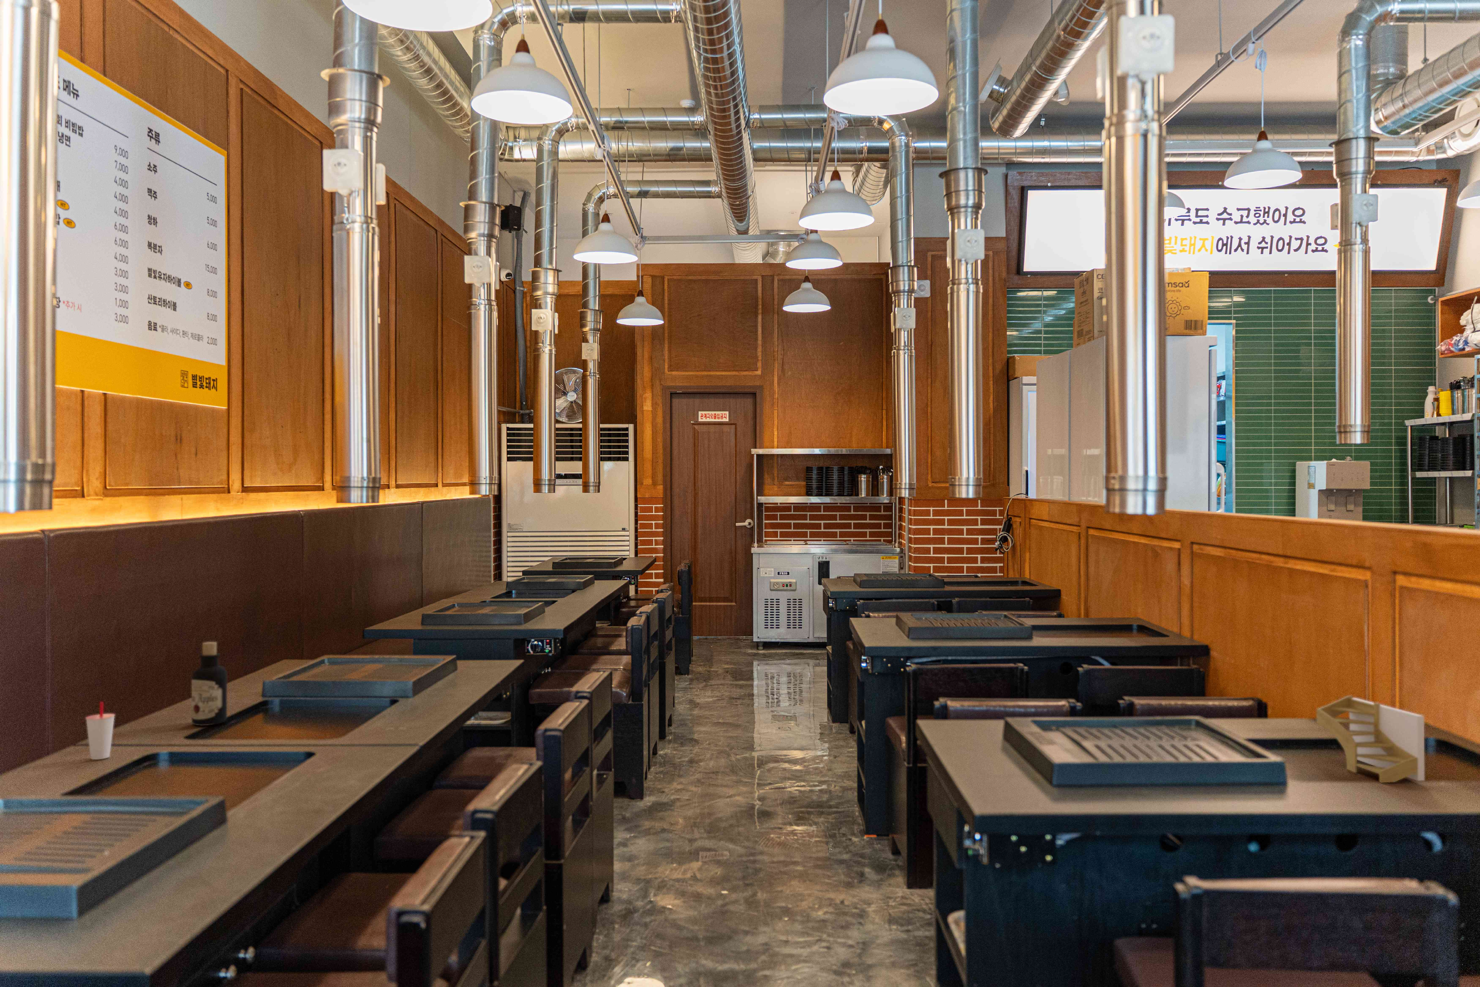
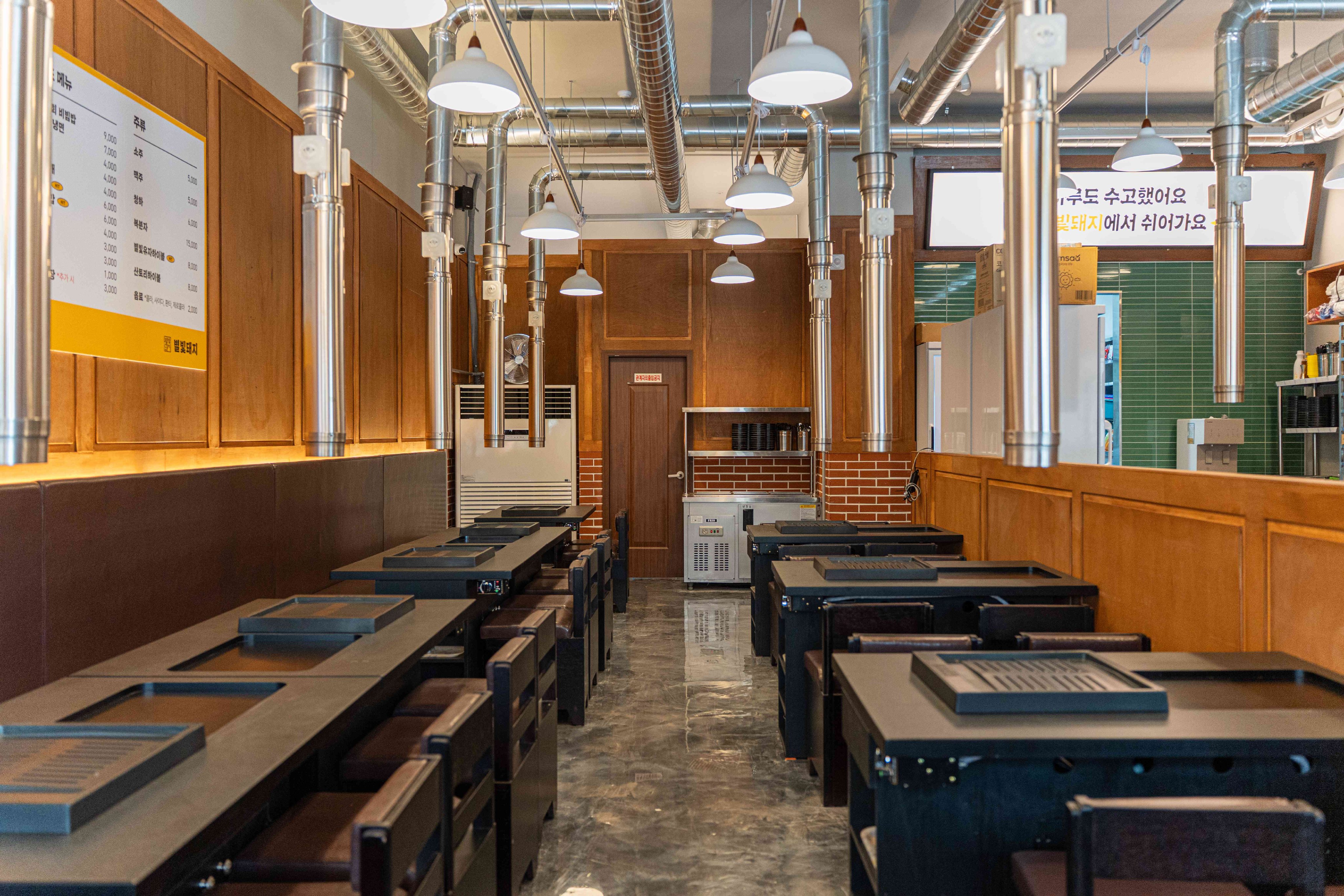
- napkin holder [1316,695,1425,783]
- bottle [192,641,227,726]
- cup [85,702,116,760]
